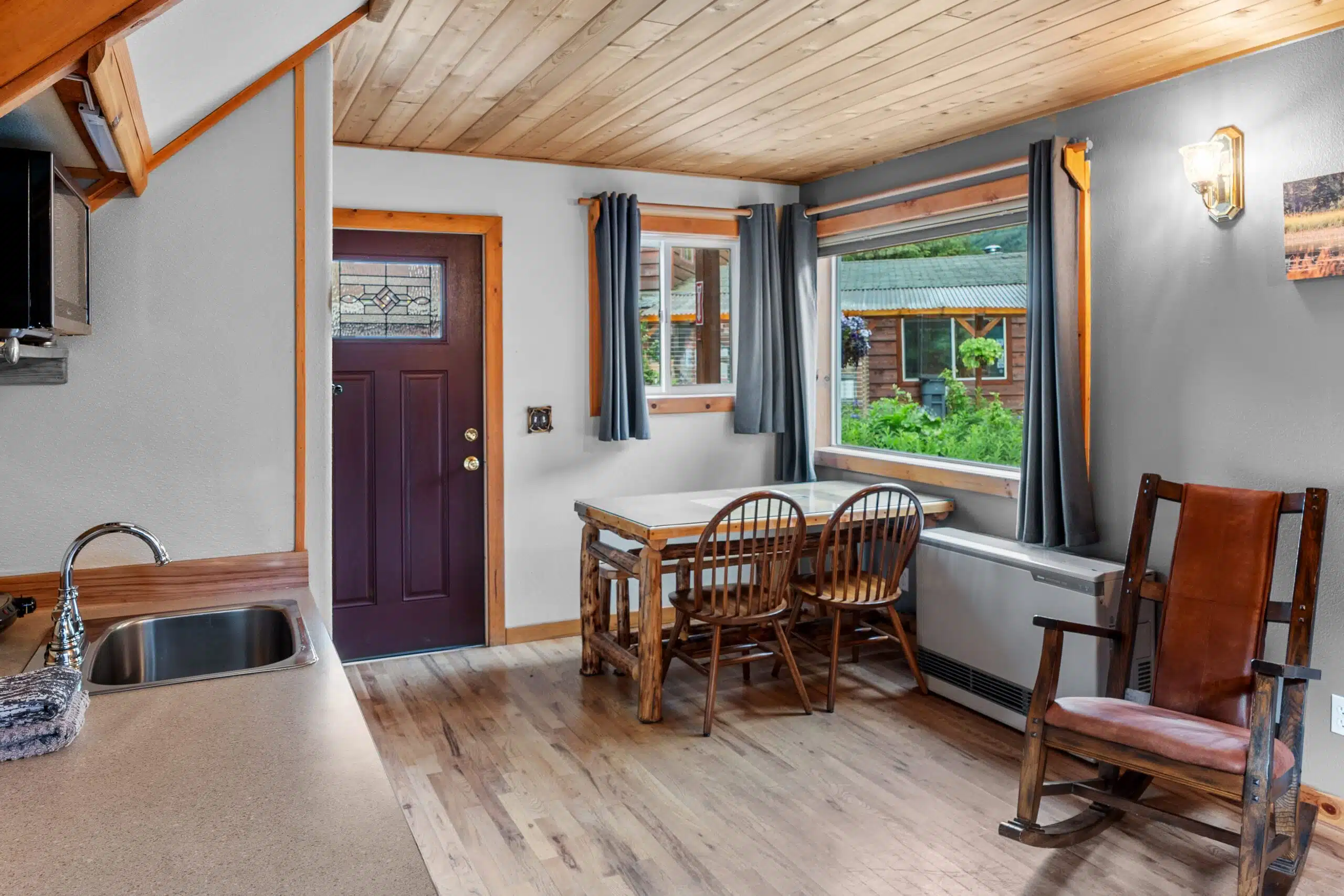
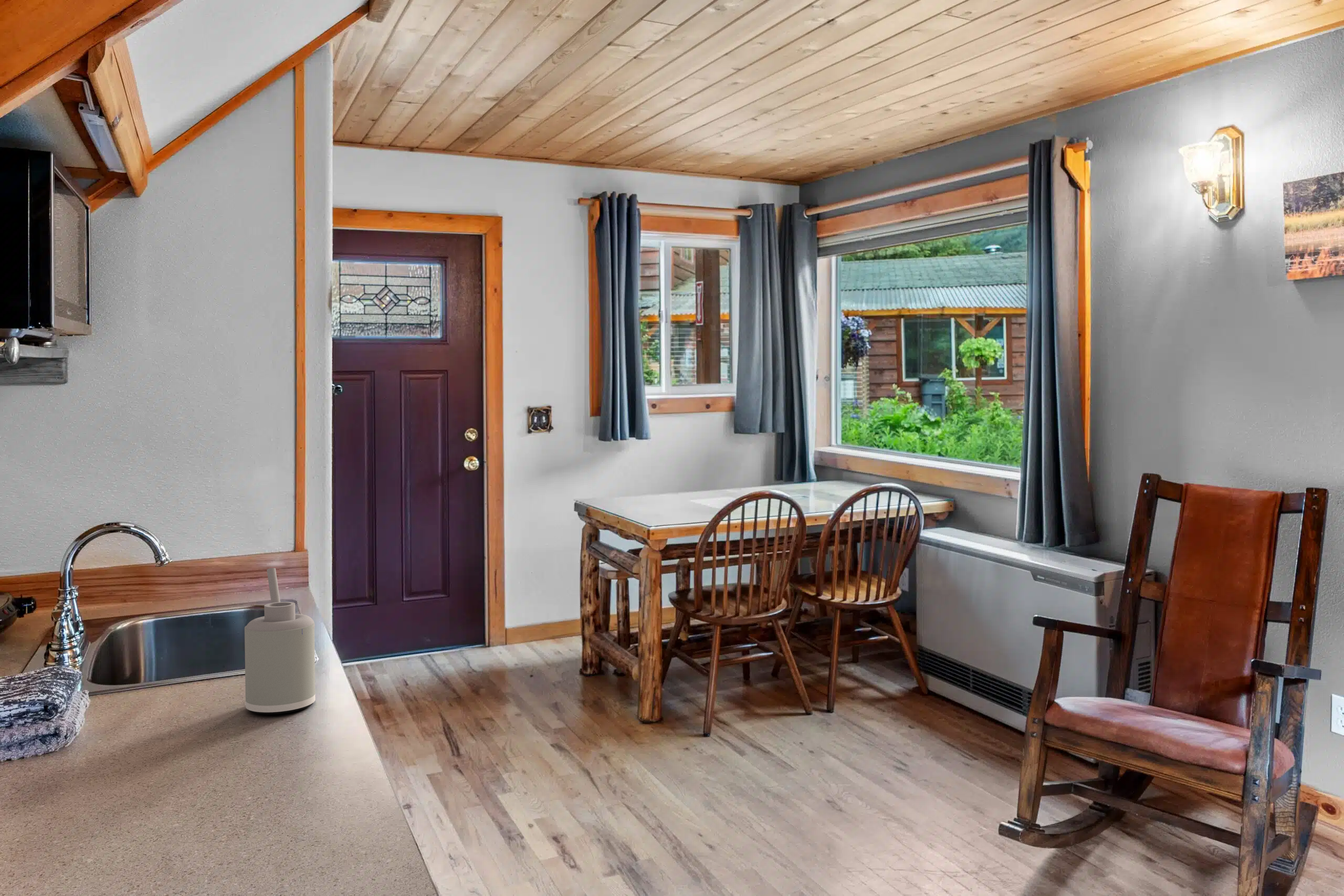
+ soap dispenser [244,567,316,715]
